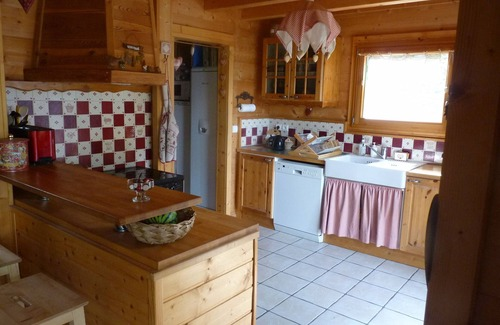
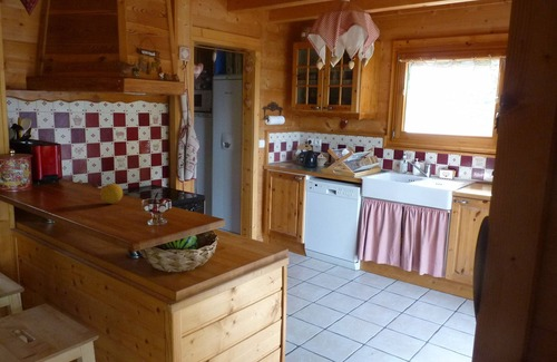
+ fruit [99,183,124,205]
